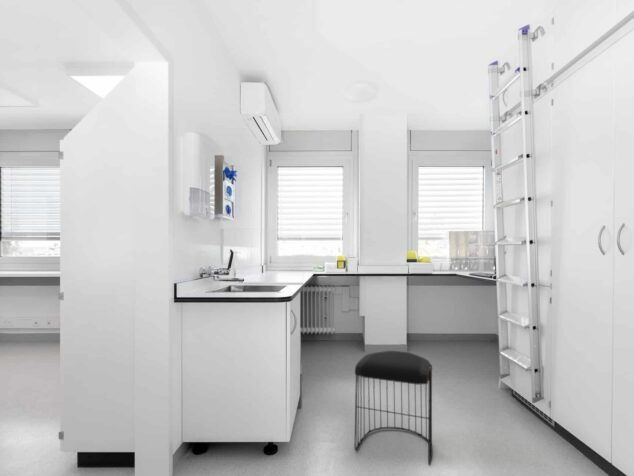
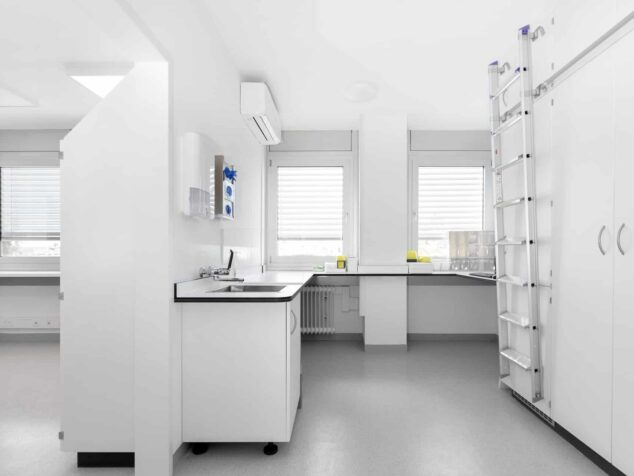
- stool [353,350,433,466]
